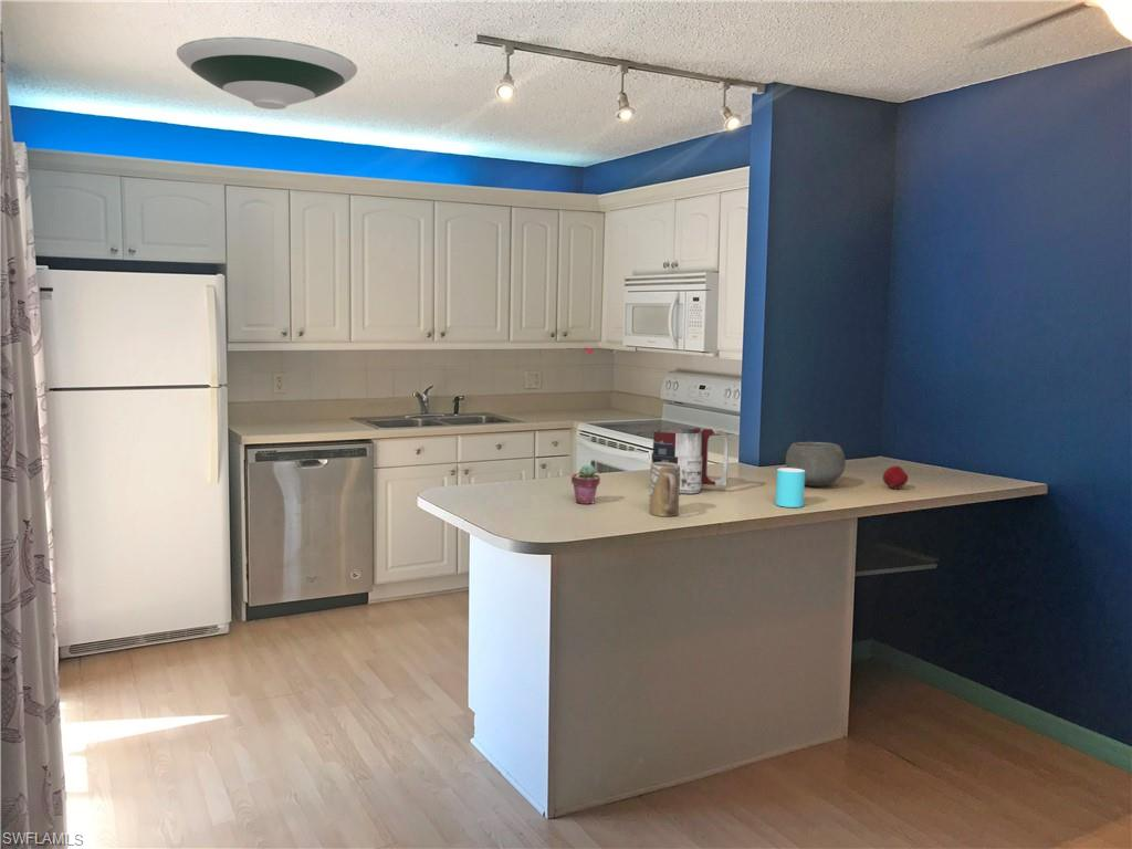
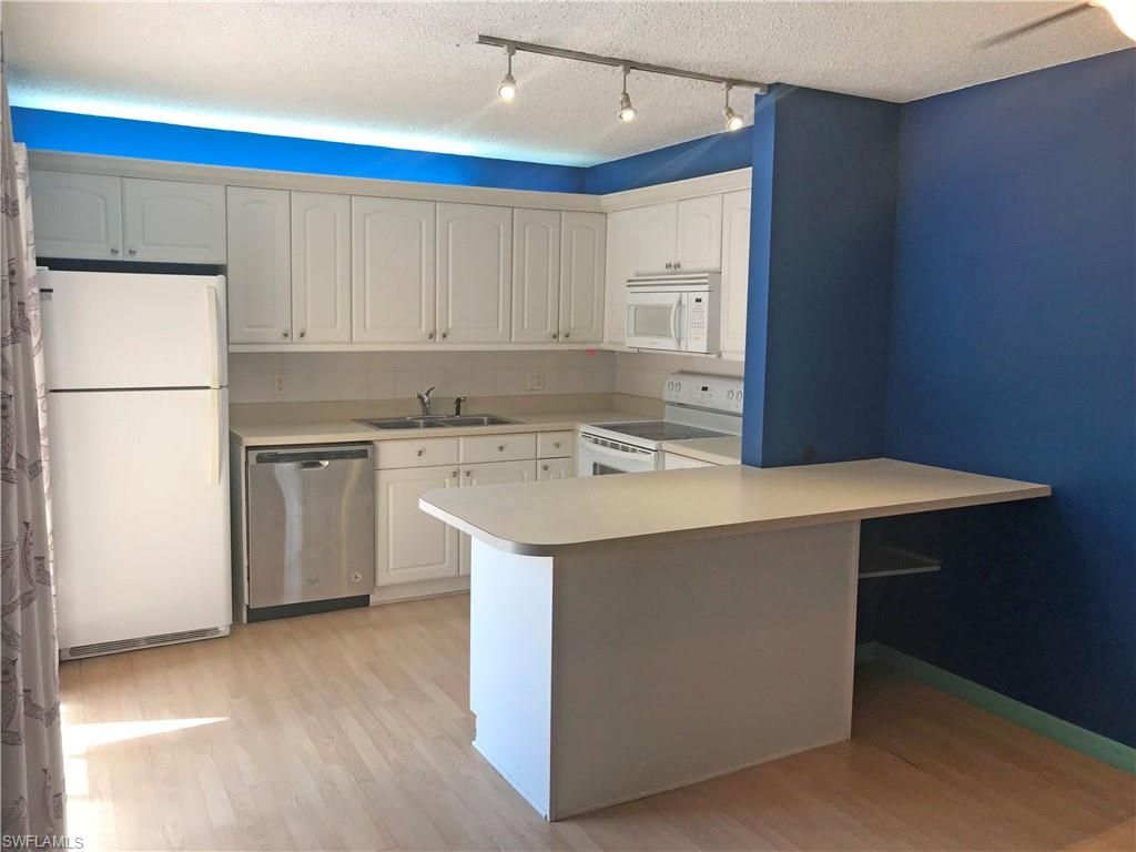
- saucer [175,35,358,111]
- cup [775,467,806,509]
- mug [648,462,681,517]
- apple [882,465,909,490]
- mug [651,427,730,495]
- potted succulent [570,464,601,505]
- bowl [785,441,847,488]
